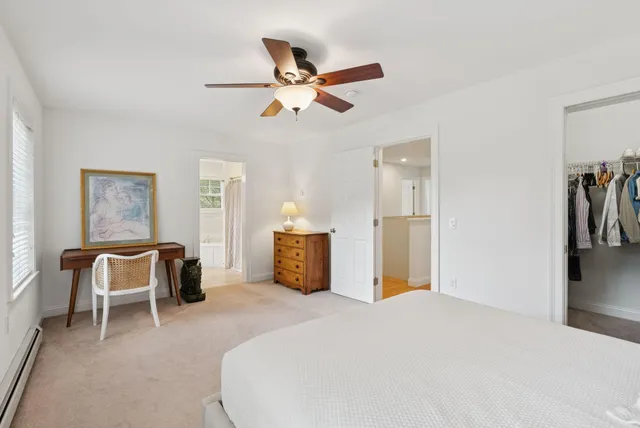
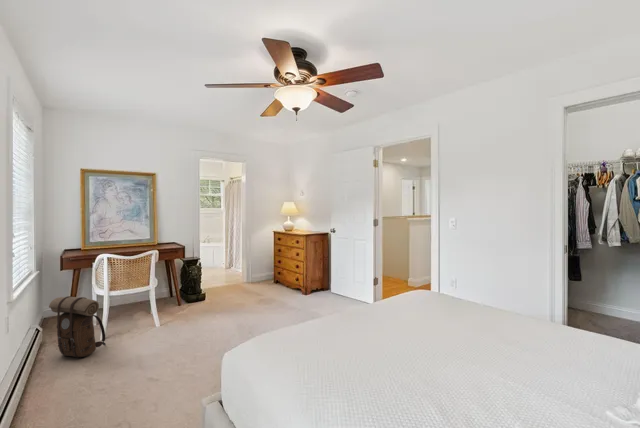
+ backpack [48,295,107,359]
